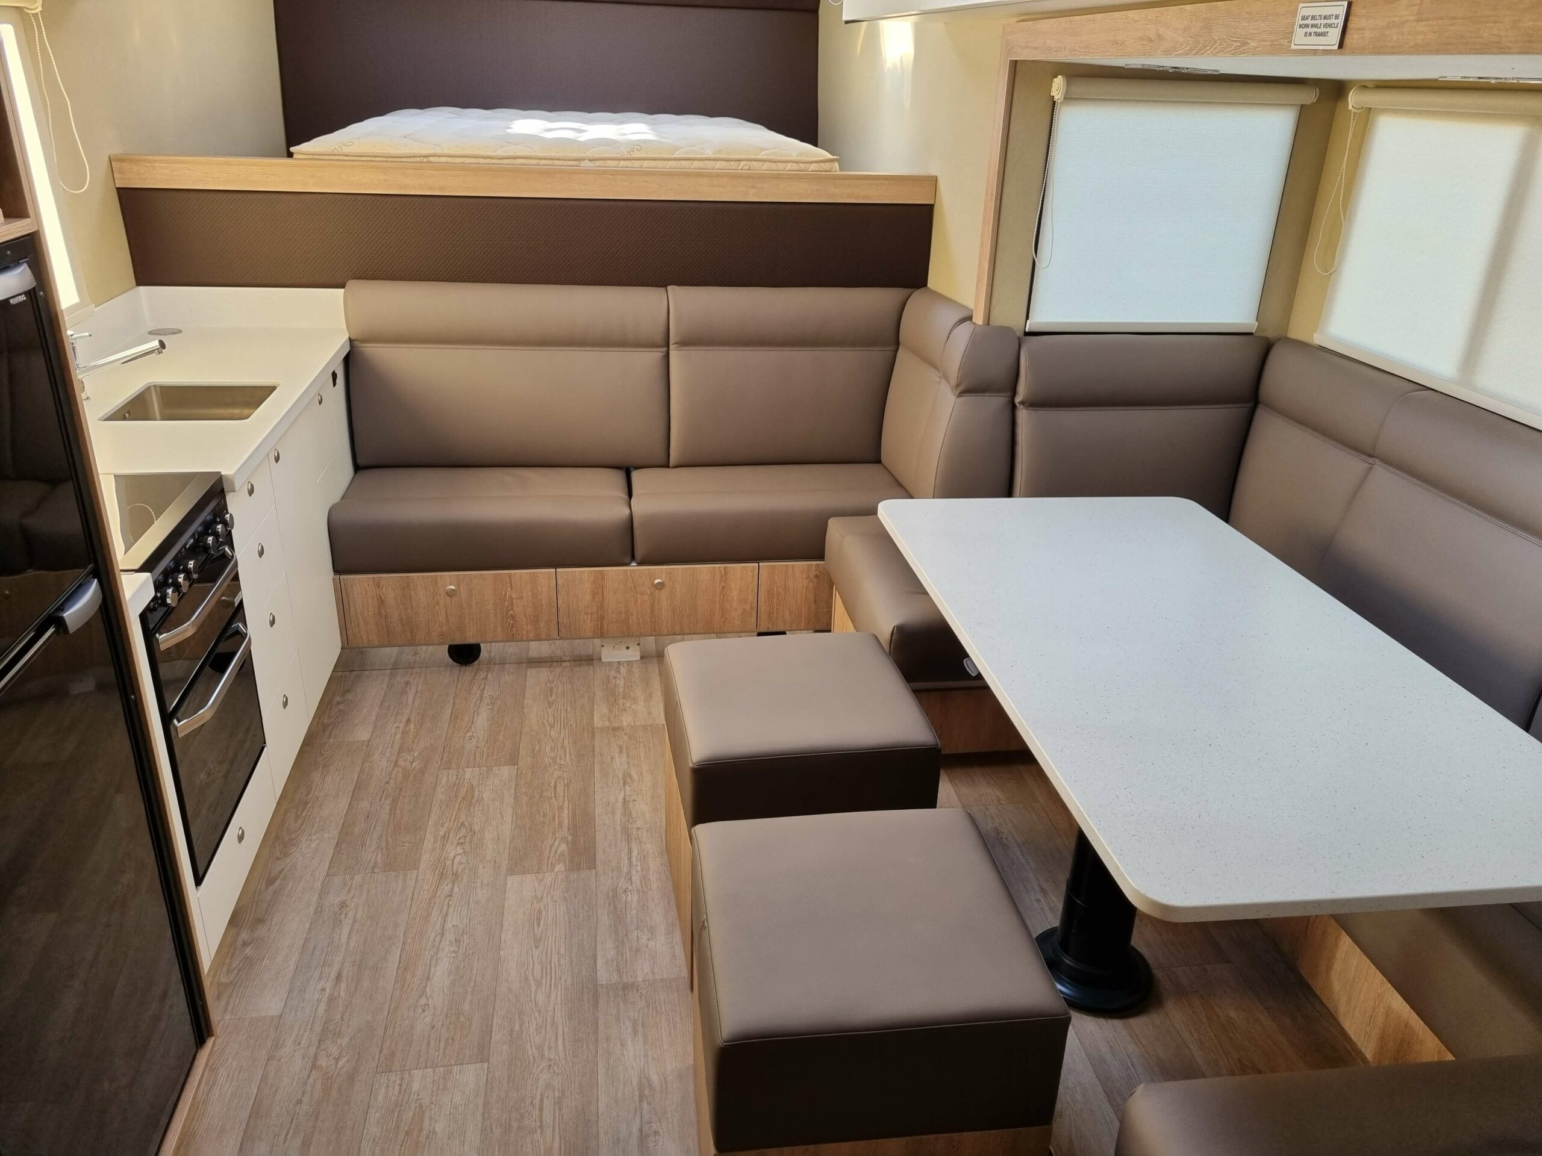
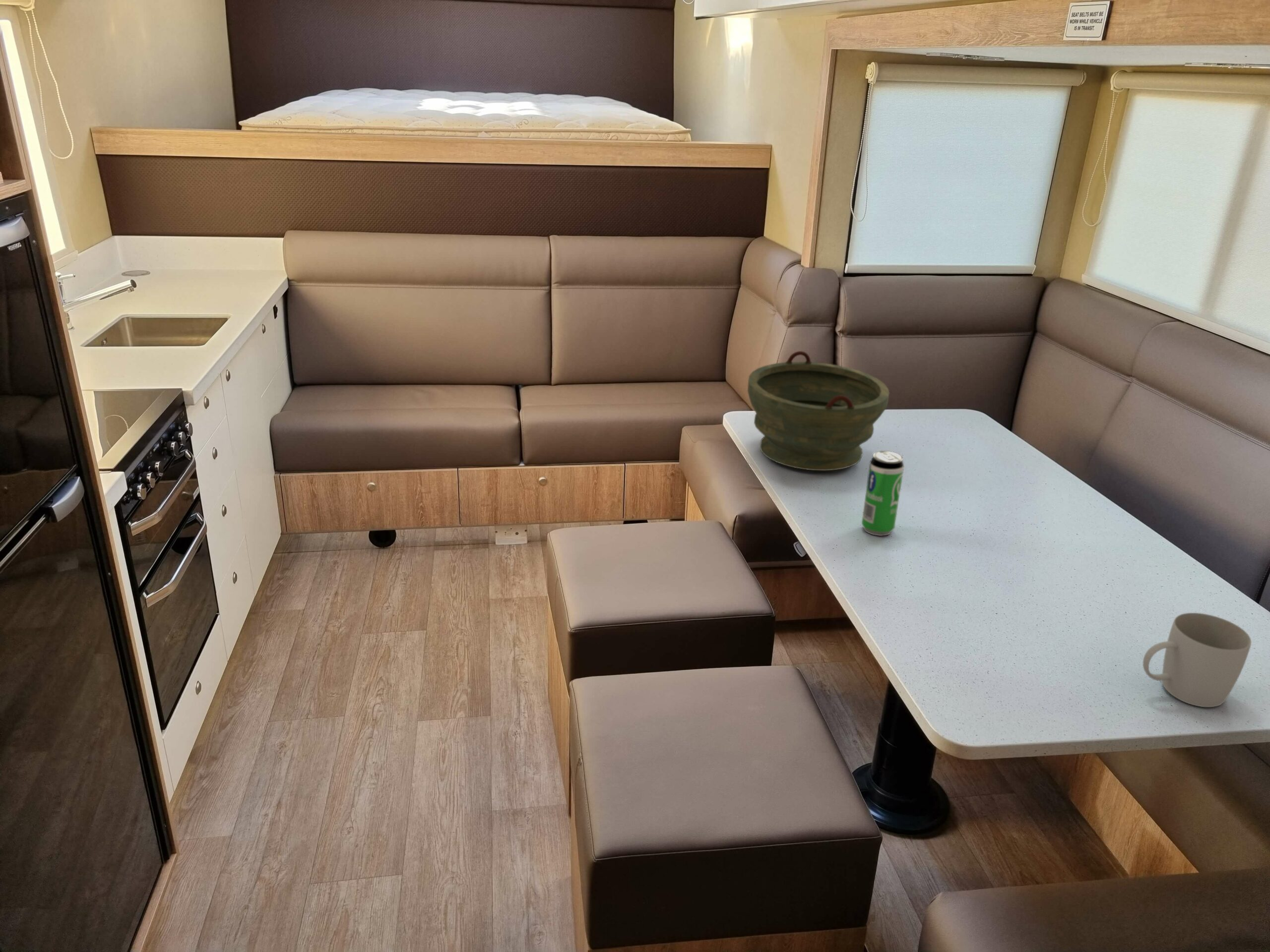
+ mug [1143,612,1252,708]
+ beverage can [861,450,904,536]
+ bowl [747,351,890,471]
